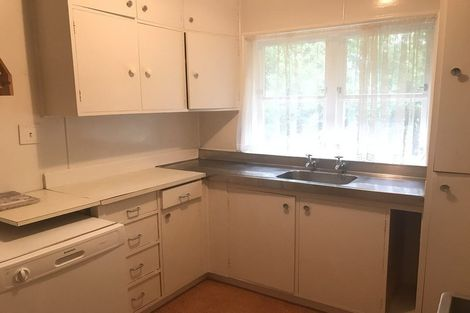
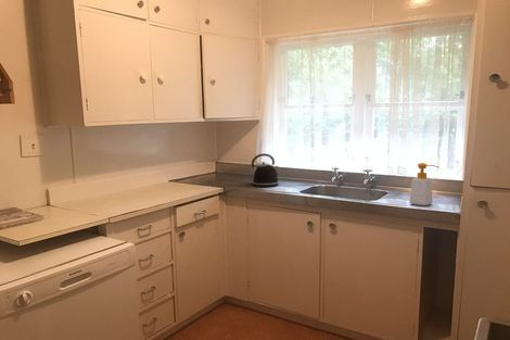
+ soap bottle [408,162,441,206]
+ kettle [250,152,281,188]
